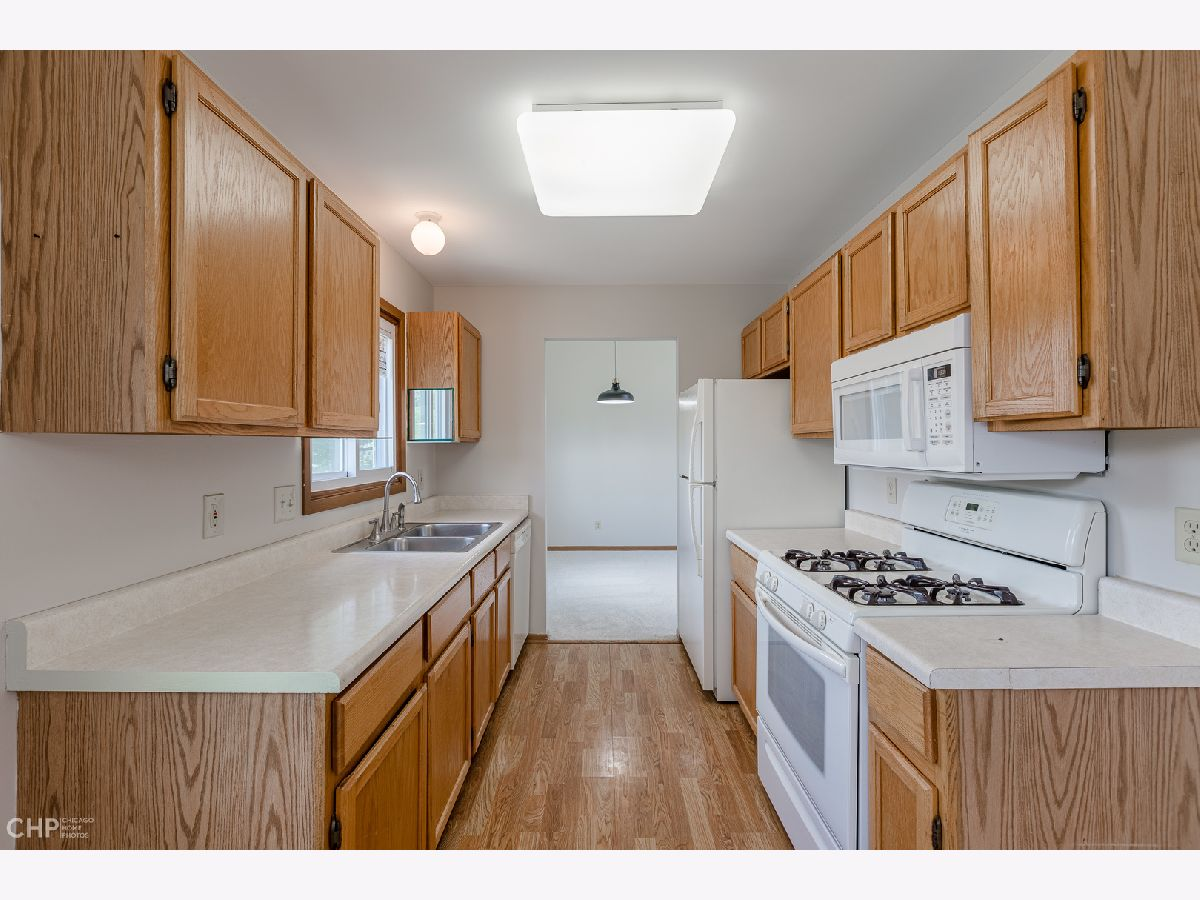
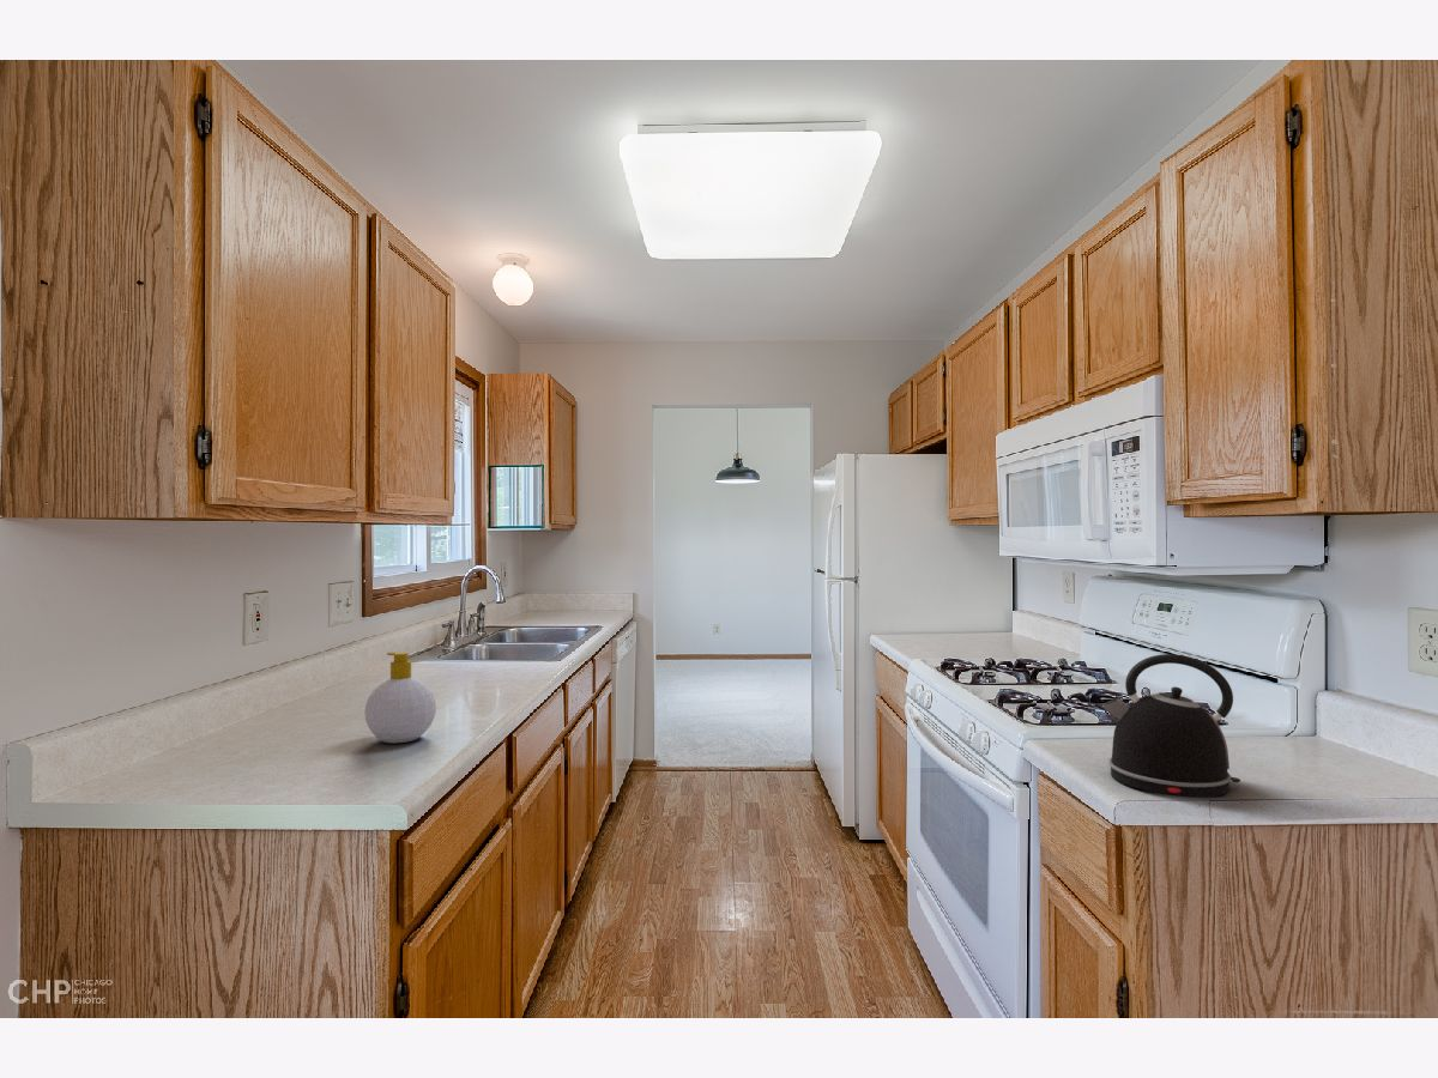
+ kettle [1101,653,1241,799]
+ soap bottle [363,652,437,744]
